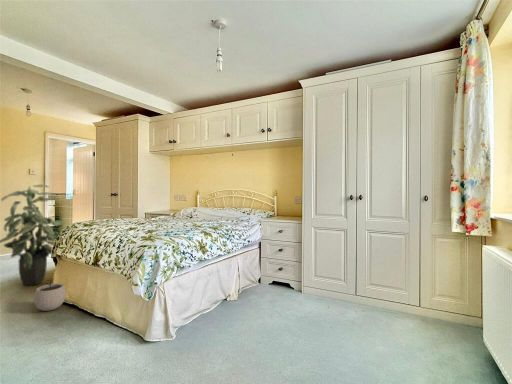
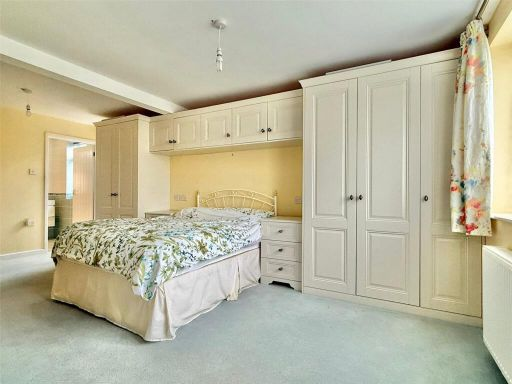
- plant pot [33,276,67,312]
- indoor plant [0,184,66,286]
